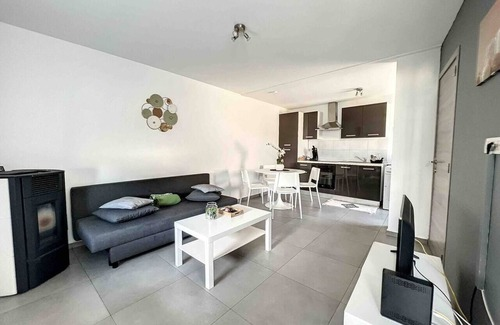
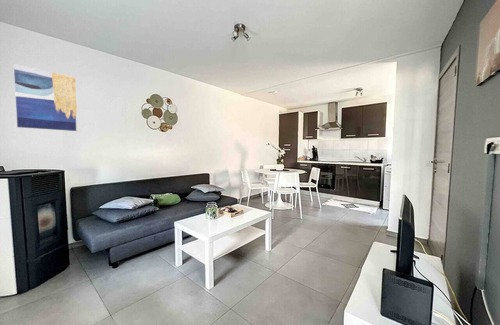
+ wall art [13,63,79,132]
